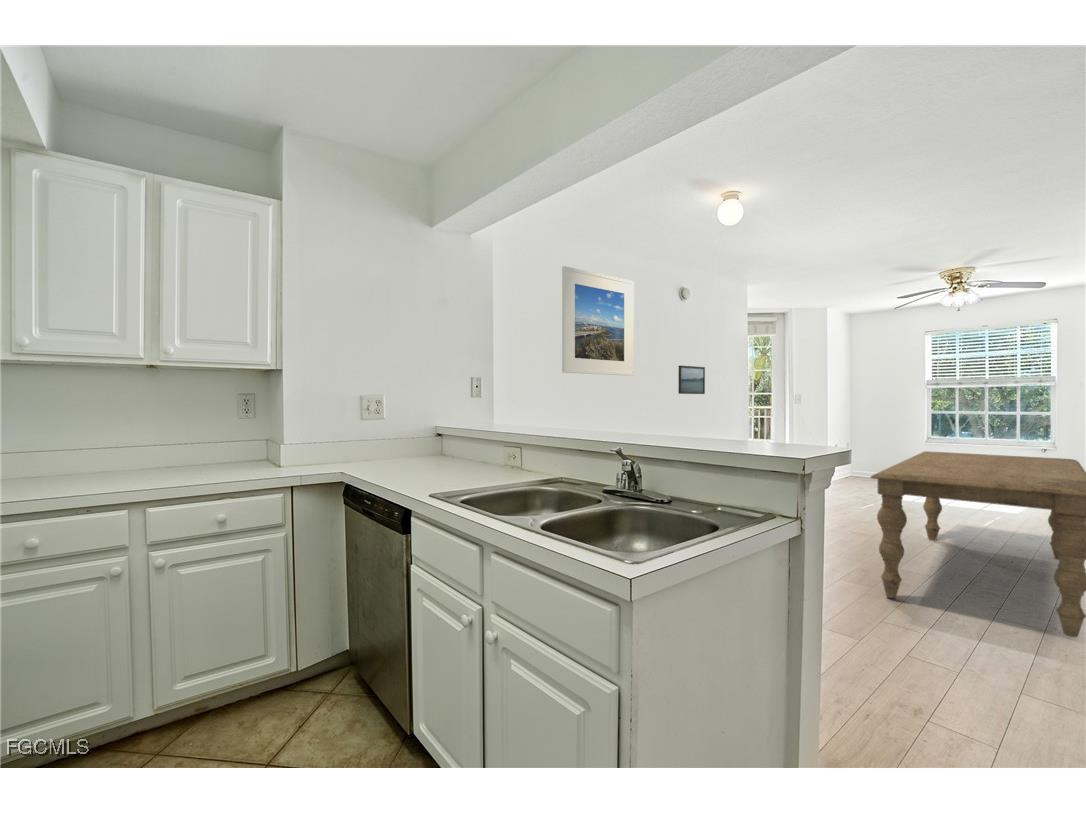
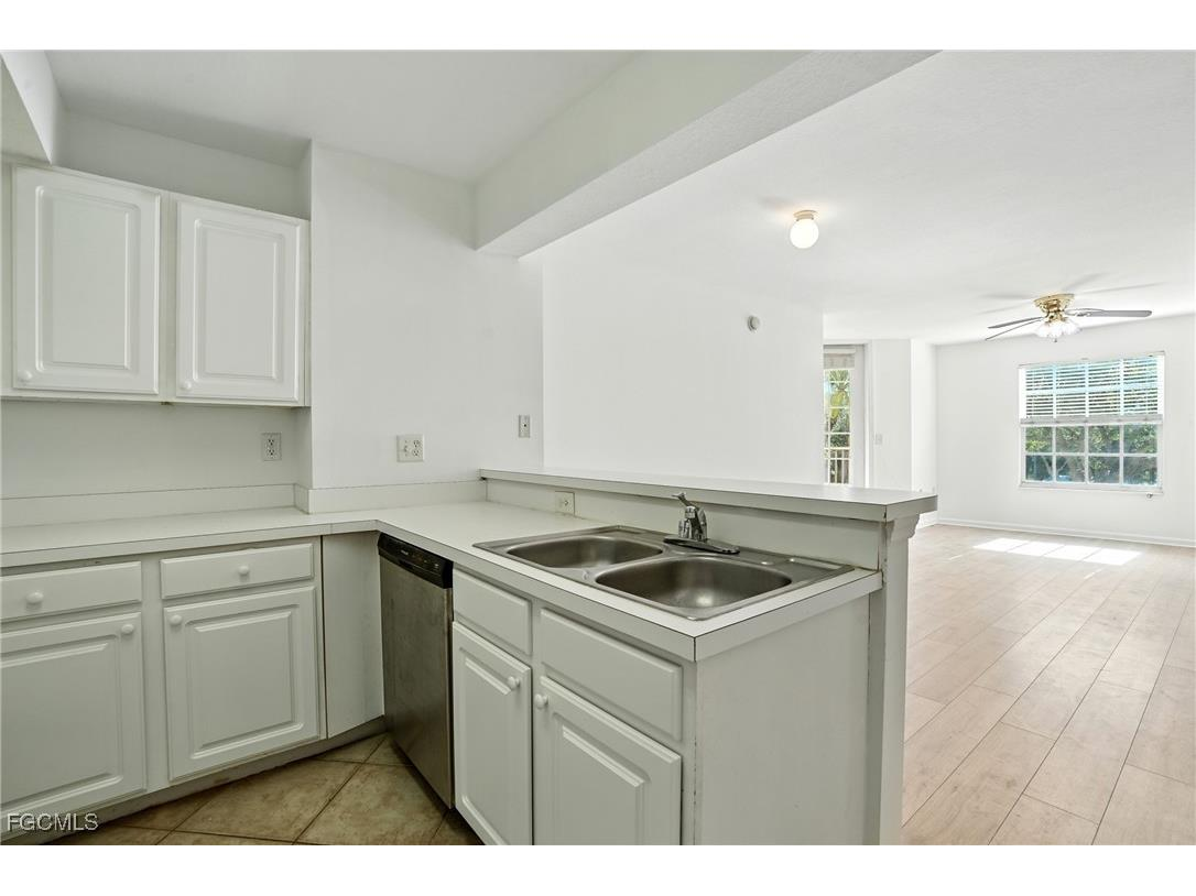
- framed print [561,265,635,377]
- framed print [677,364,706,395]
- dining table [869,450,1086,638]
